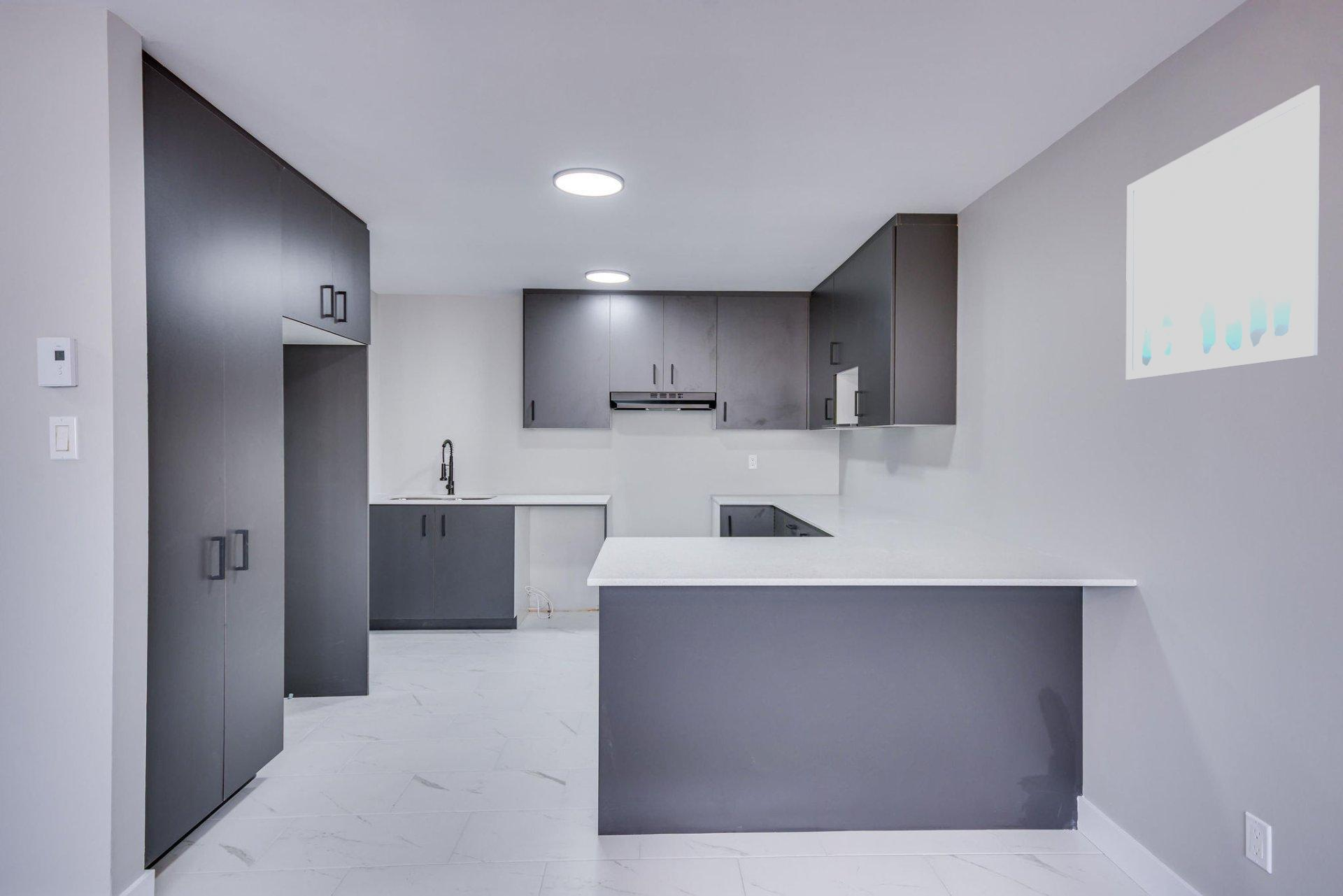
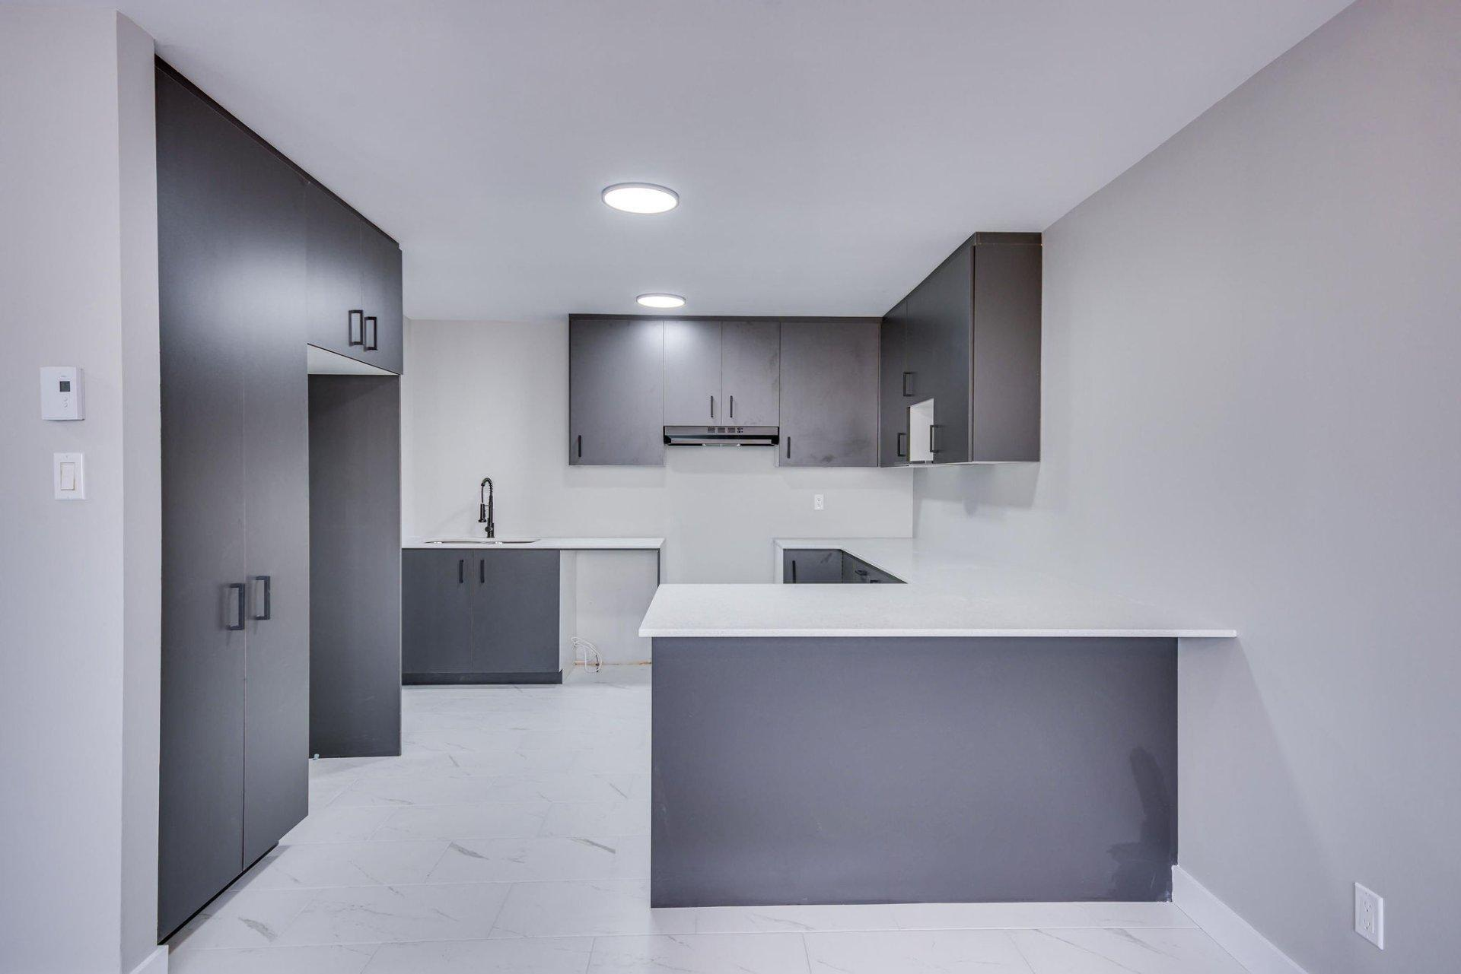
- wall art [1125,85,1321,381]
